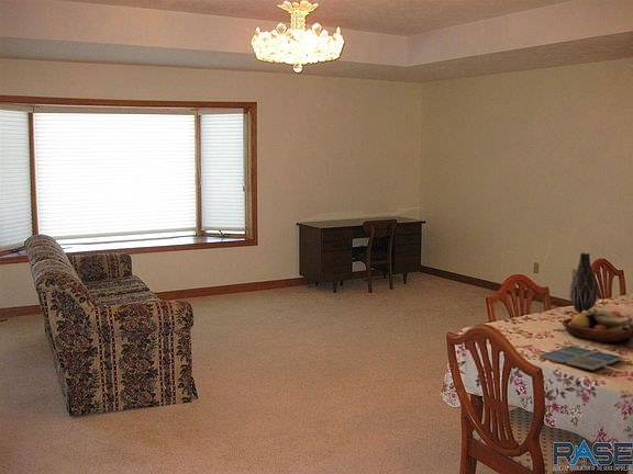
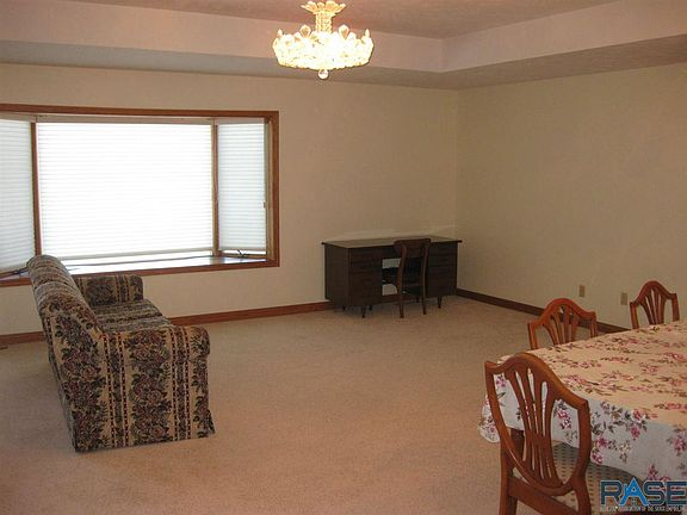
- drink coaster [537,345,624,371]
- fruit bowl [560,307,633,342]
- vase [568,251,599,314]
